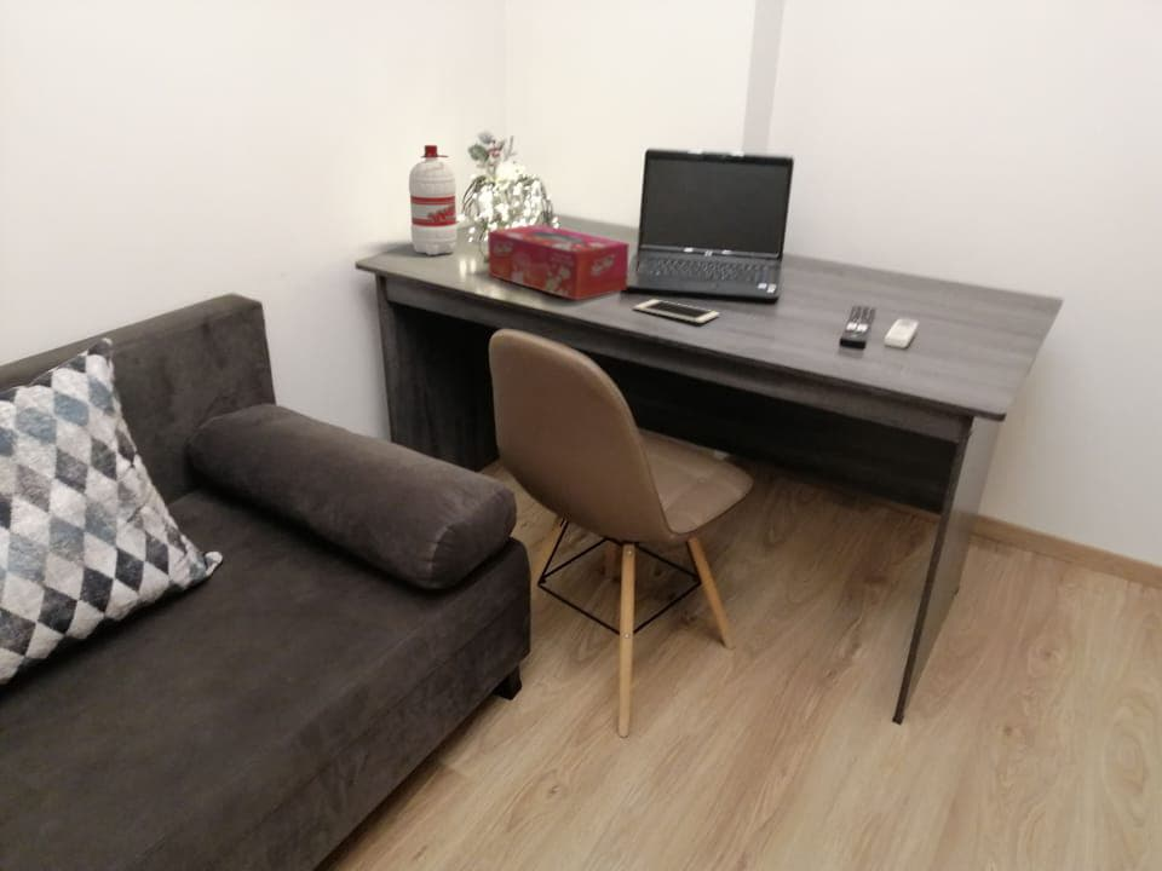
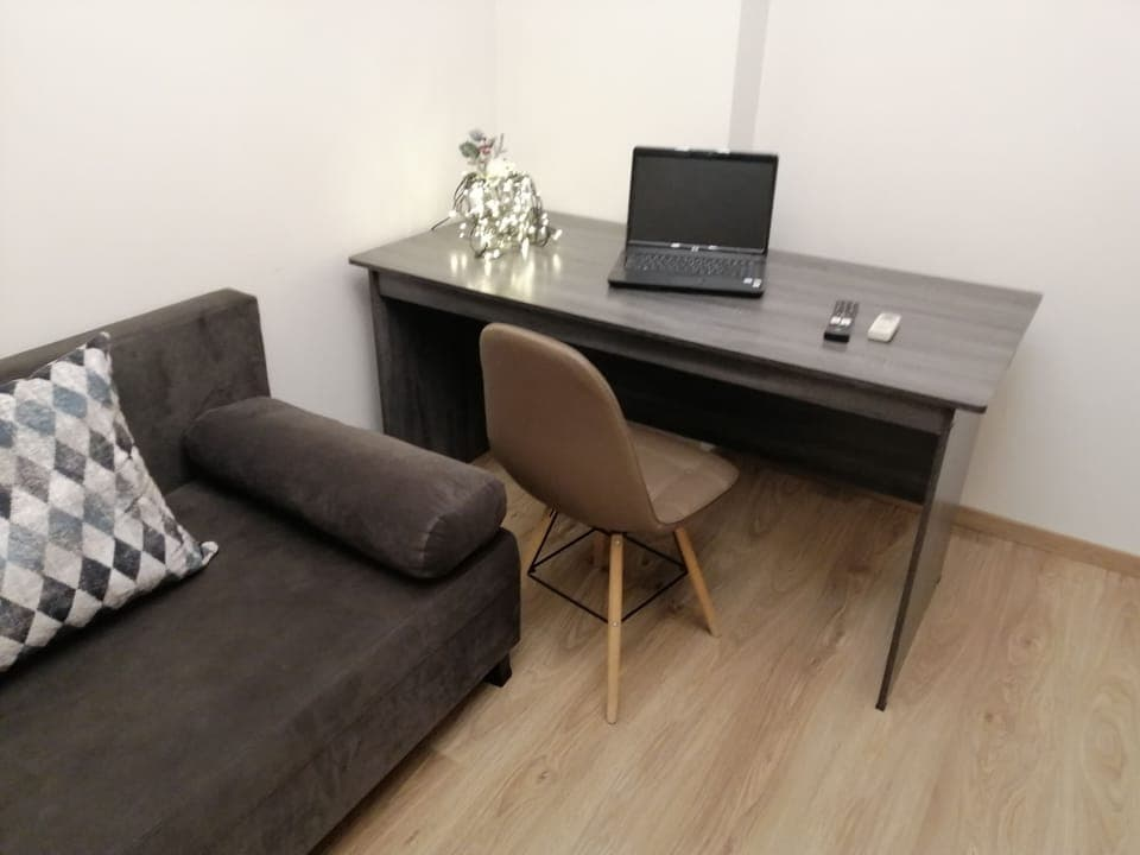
- water bottle [408,144,459,255]
- cell phone [633,299,720,324]
- tissue box [487,223,631,301]
